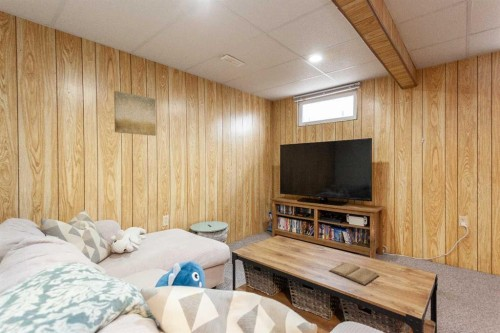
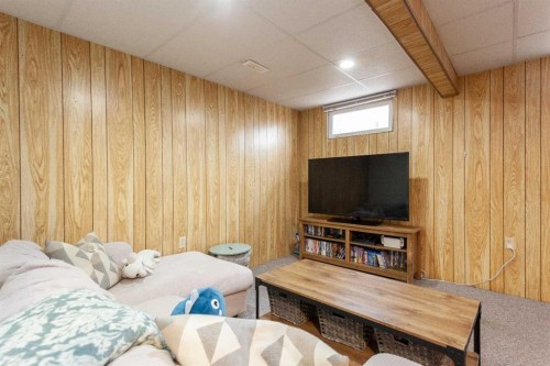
- wall art [113,90,157,137]
- book [328,262,380,286]
